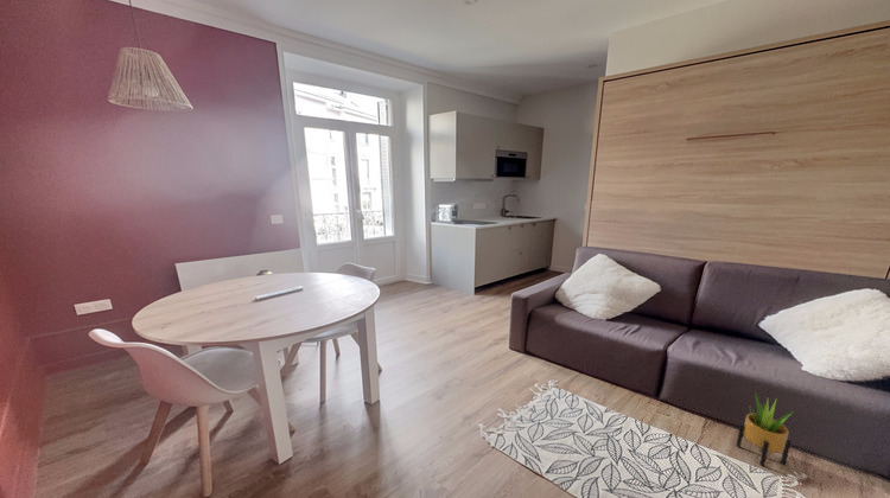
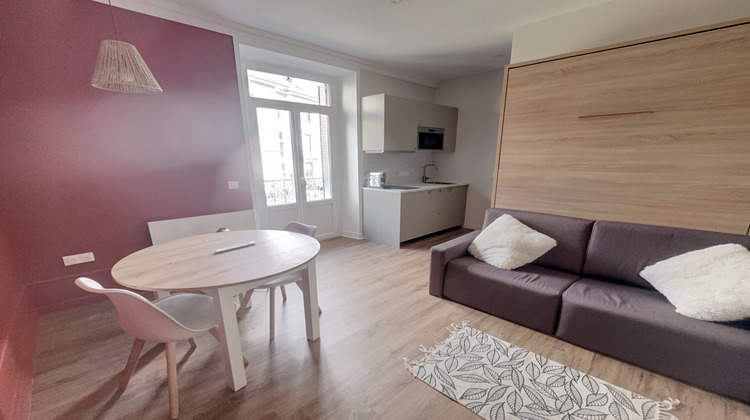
- potted plant [736,392,794,467]
